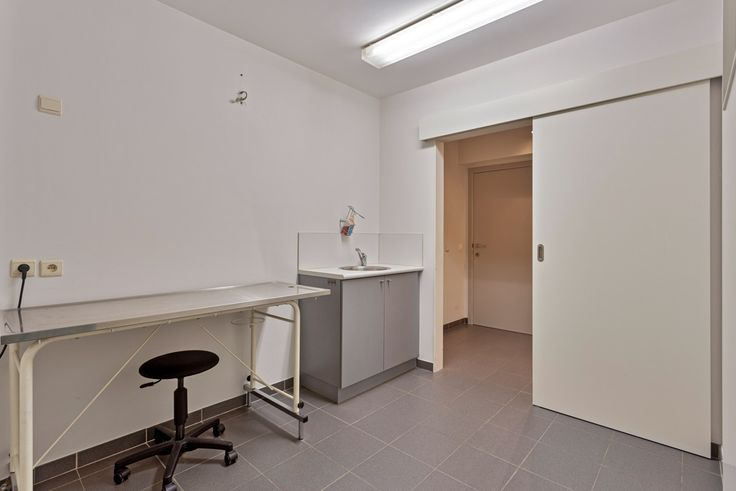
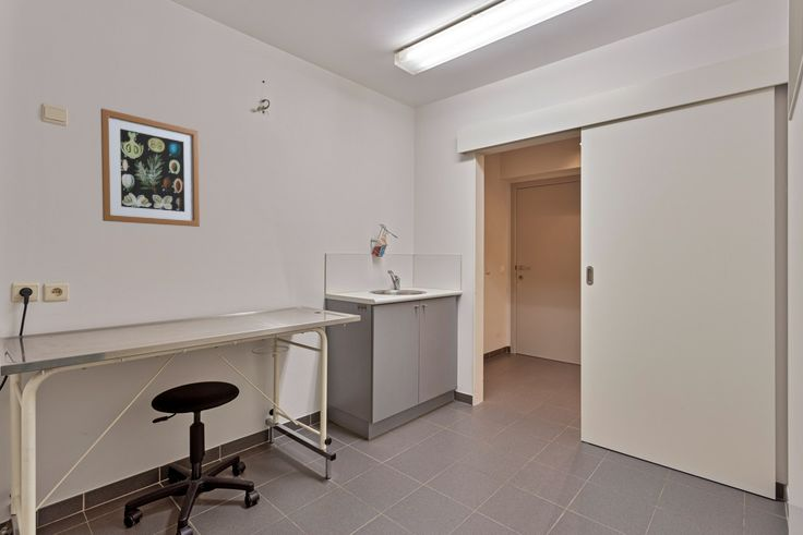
+ wall art [99,108,201,228]
